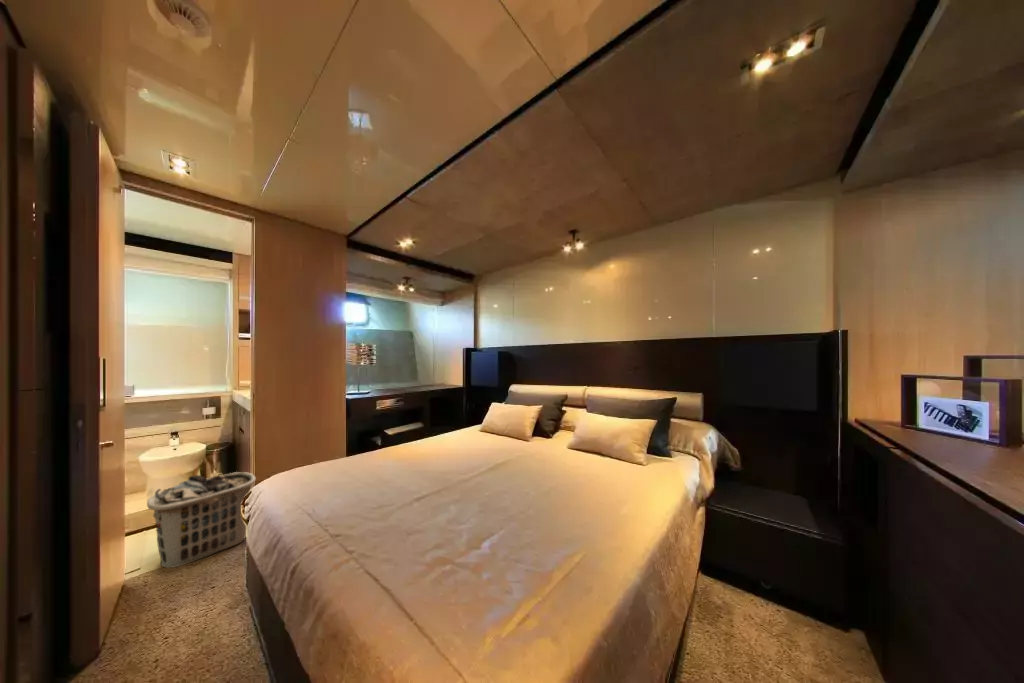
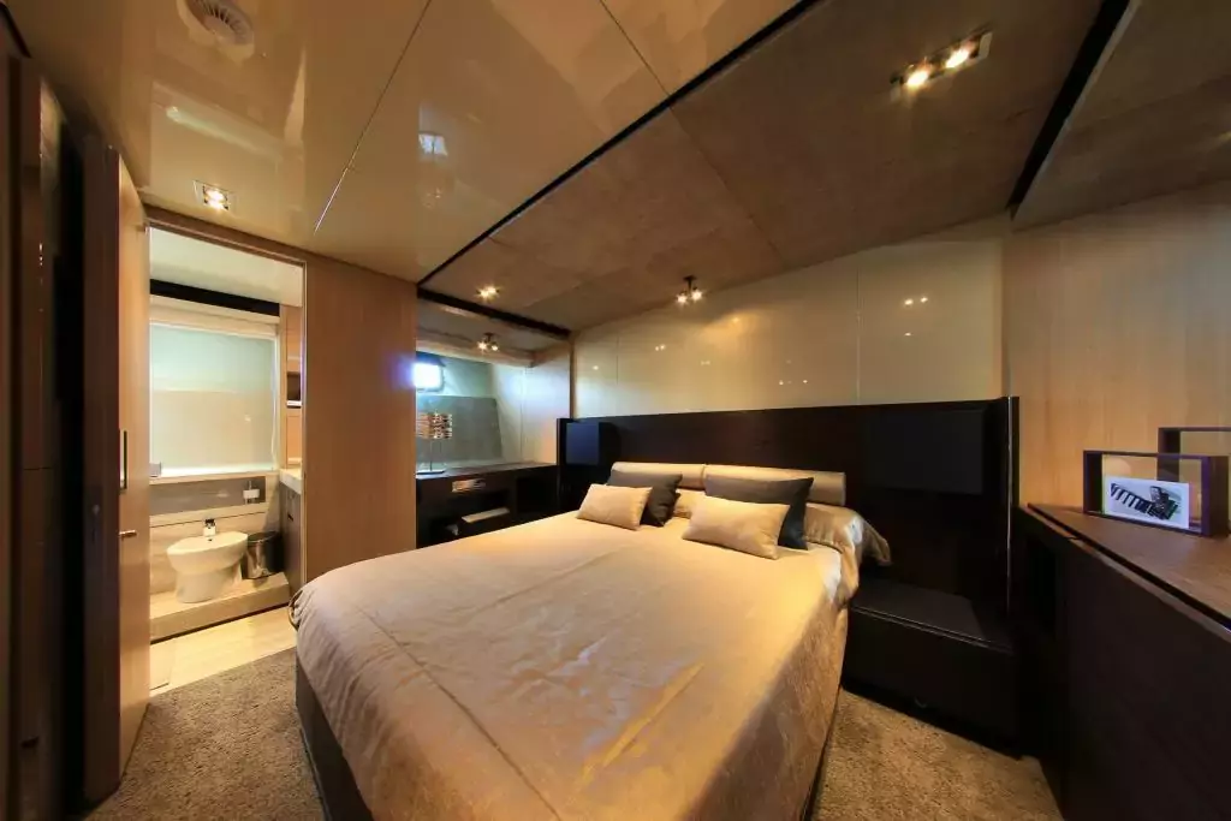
- clothes hamper [146,471,257,569]
